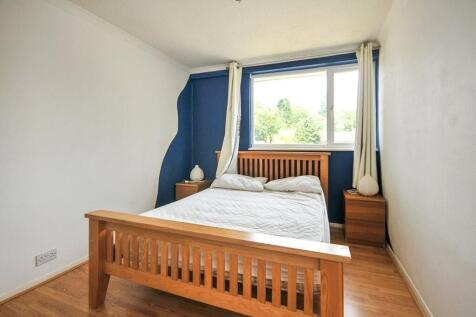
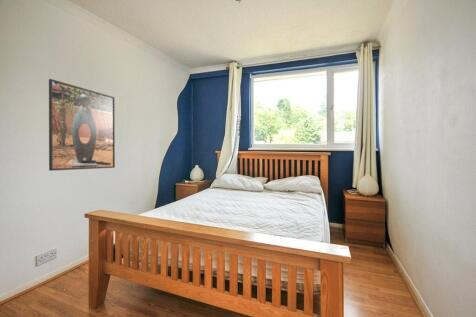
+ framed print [48,78,116,172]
